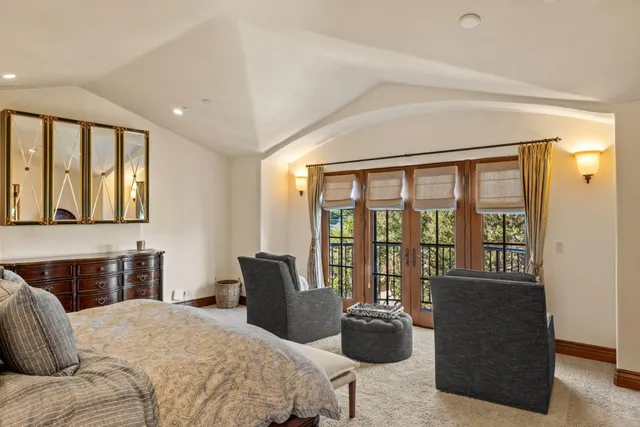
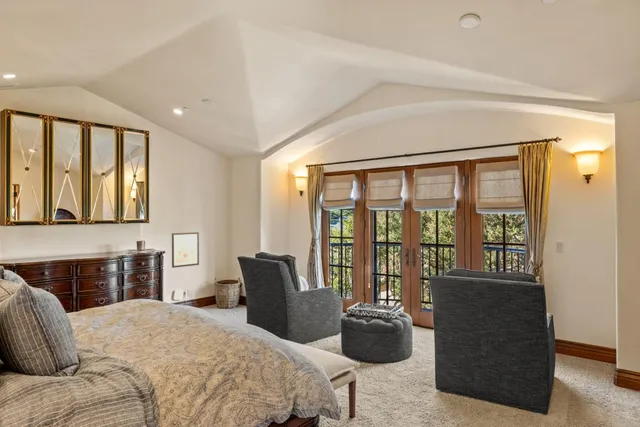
+ wall art [171,231,200,269]
